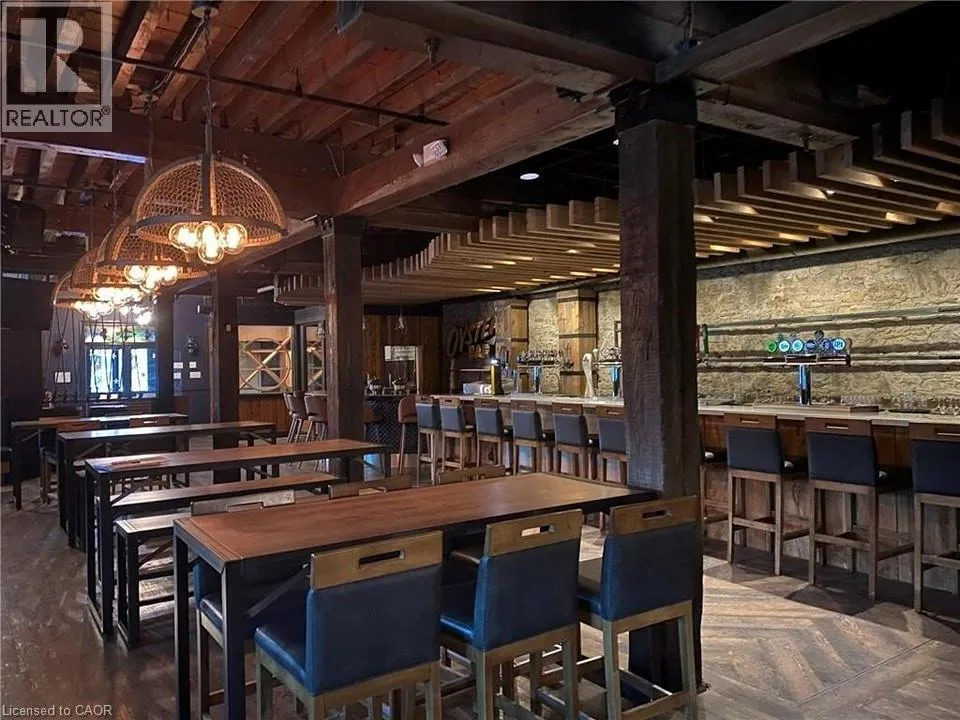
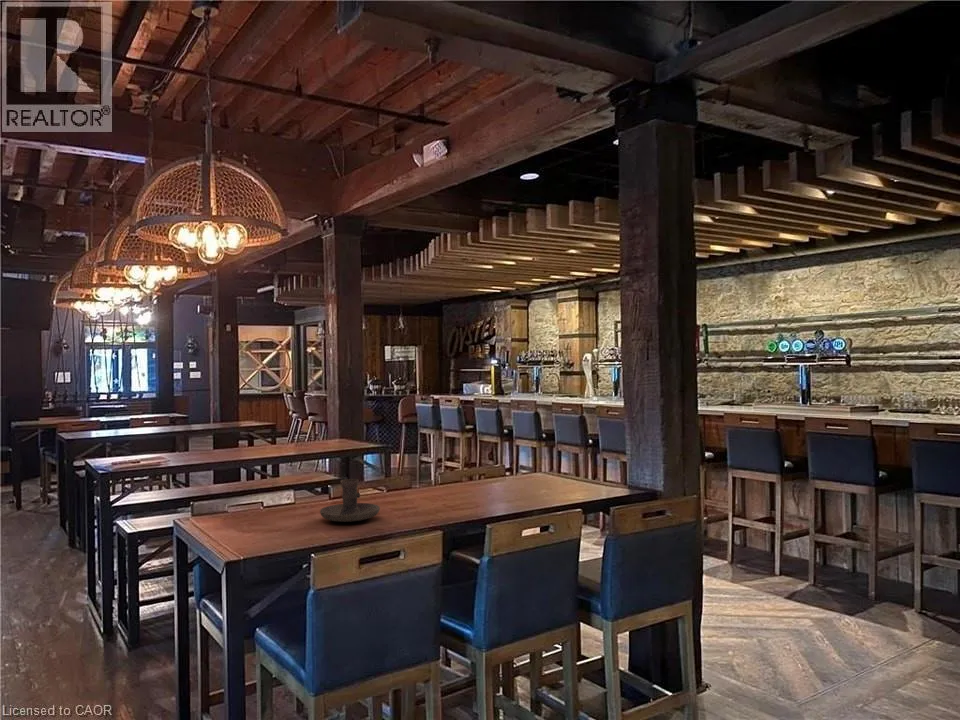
+ candle holder [319,478,381,523]
